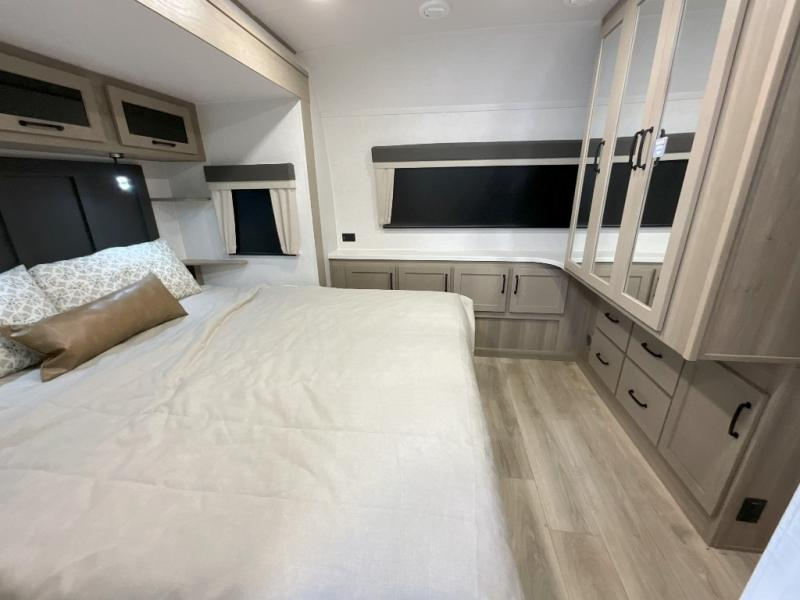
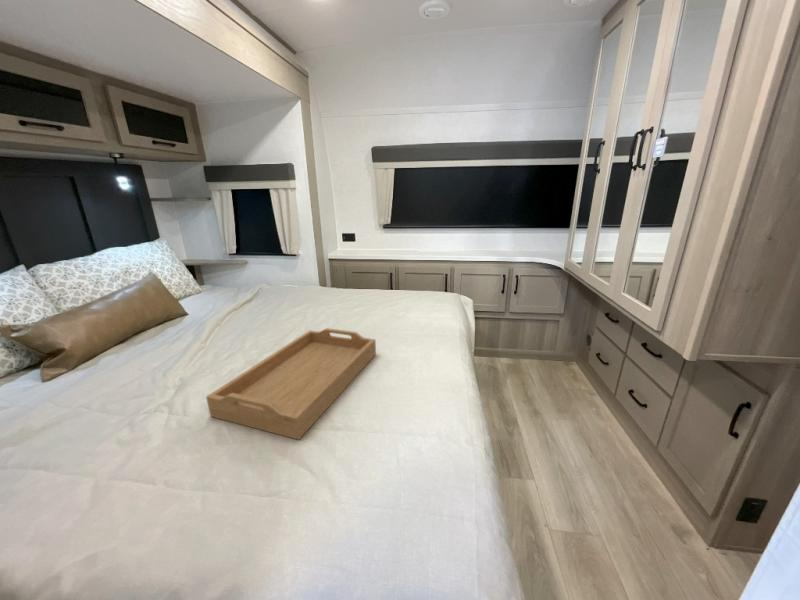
+ serving tray [205,327,377,441]
